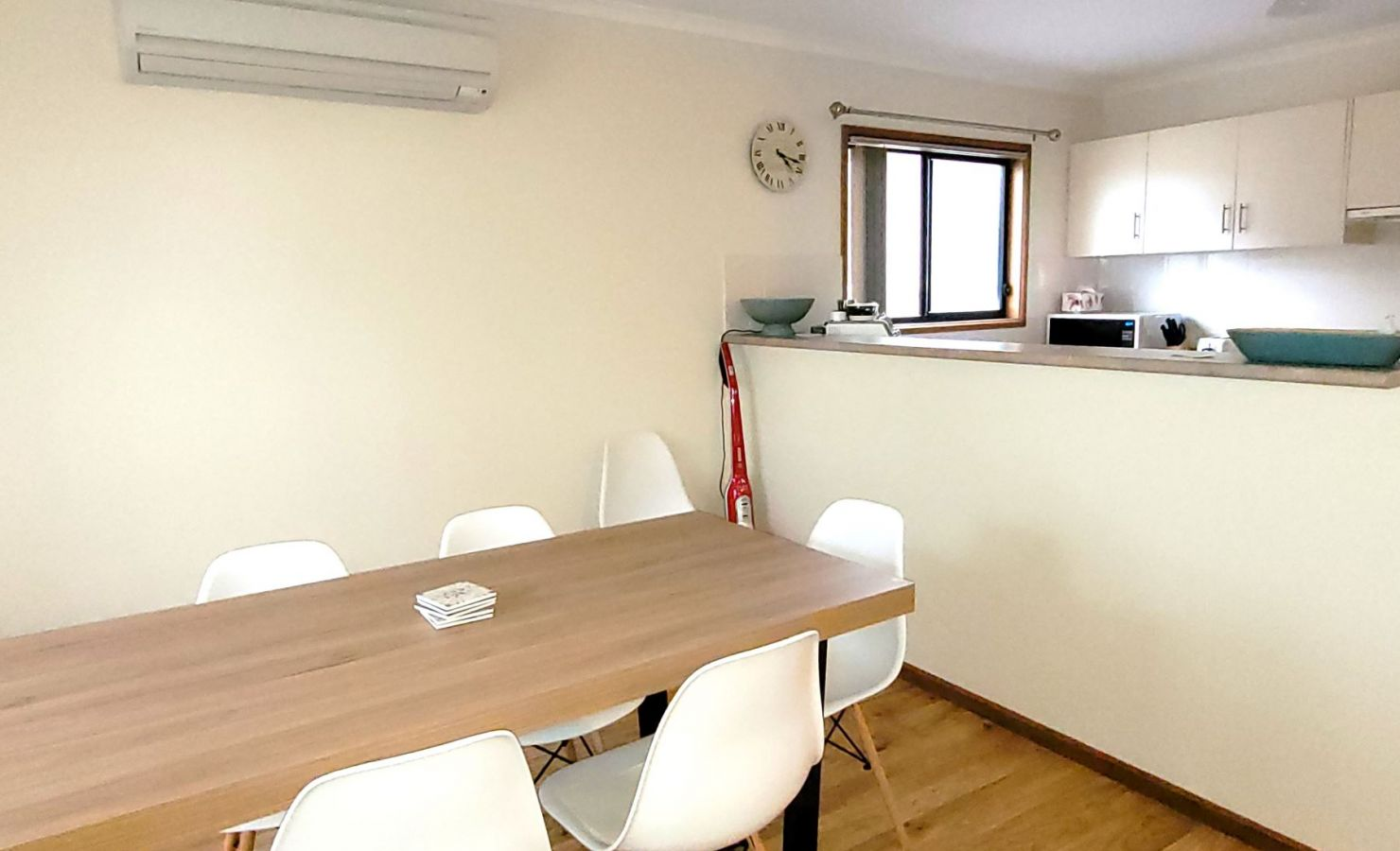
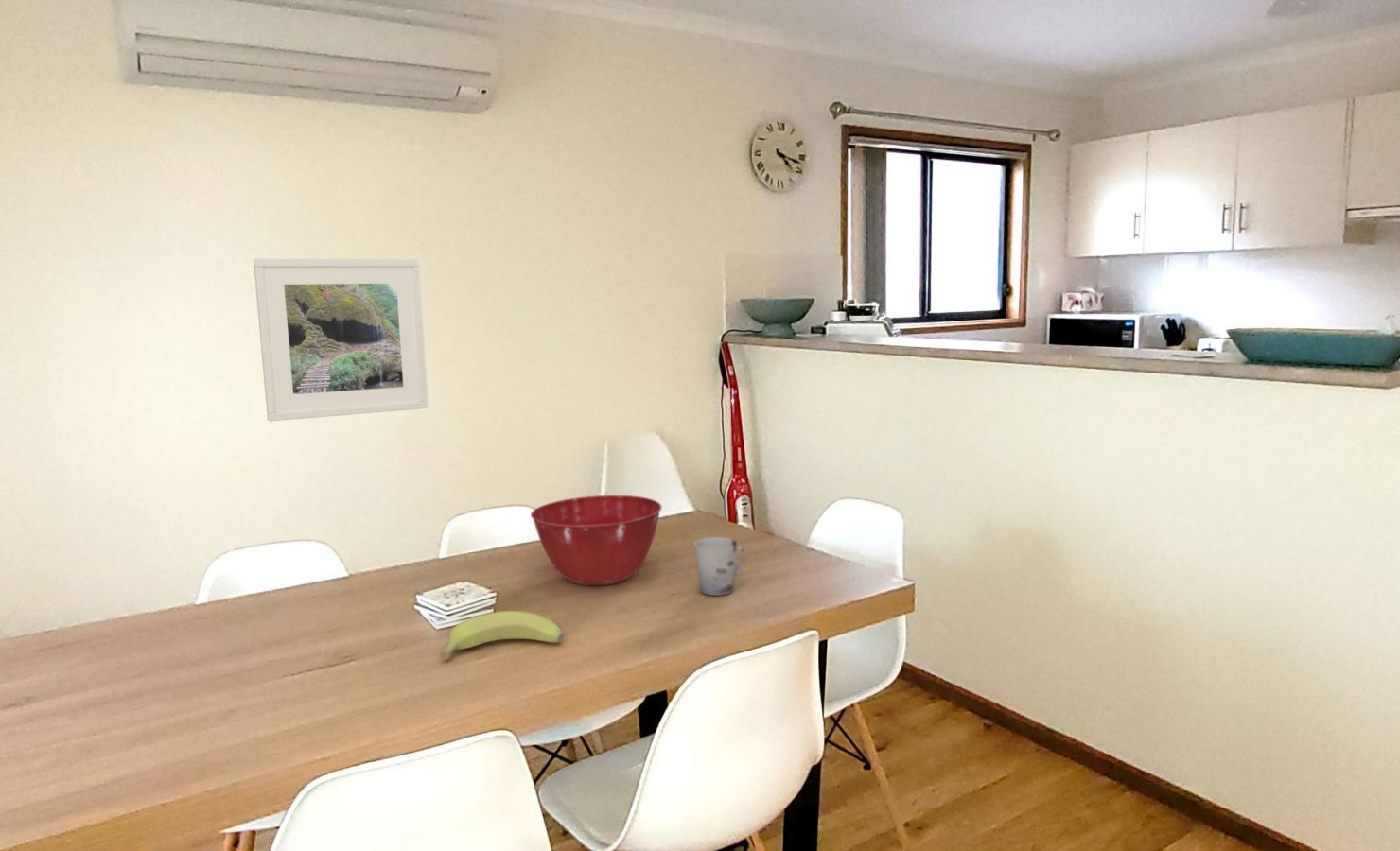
+ cup [693,536,746,597]
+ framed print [253,258,429,423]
+ mixing bowl [530,495,663,586]
+ banana [439,610,564,661]
